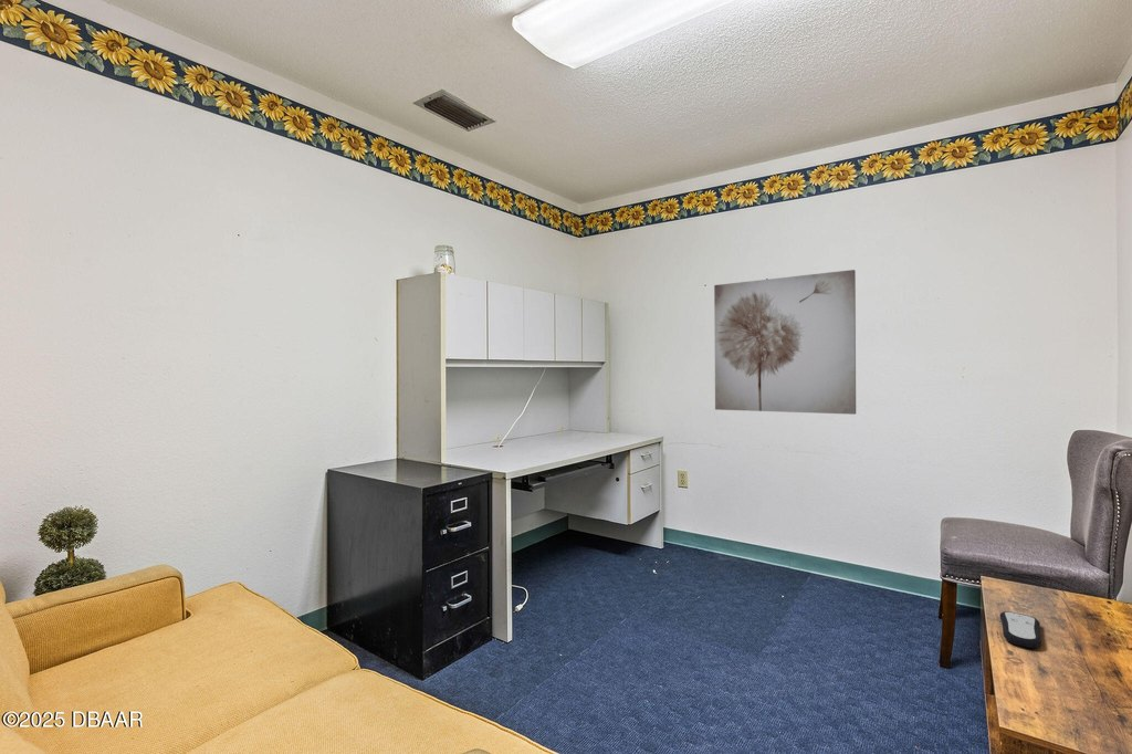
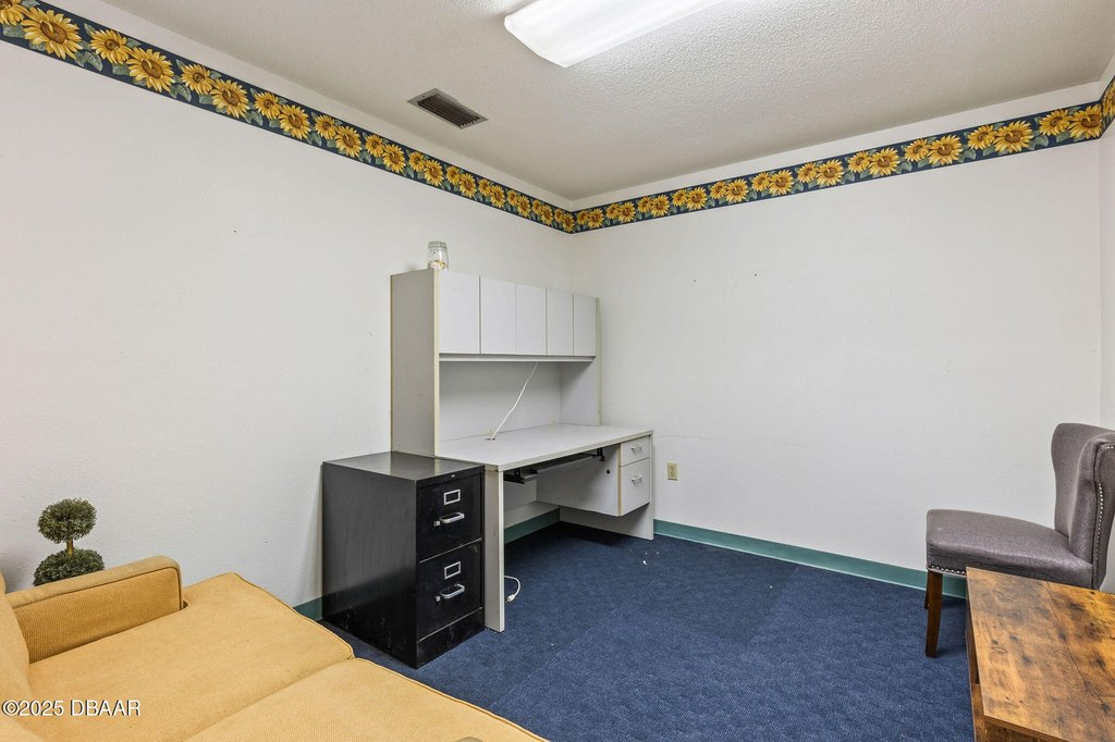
- wall art [713,269,857,416]
- remote control [999,610,1042,649]
